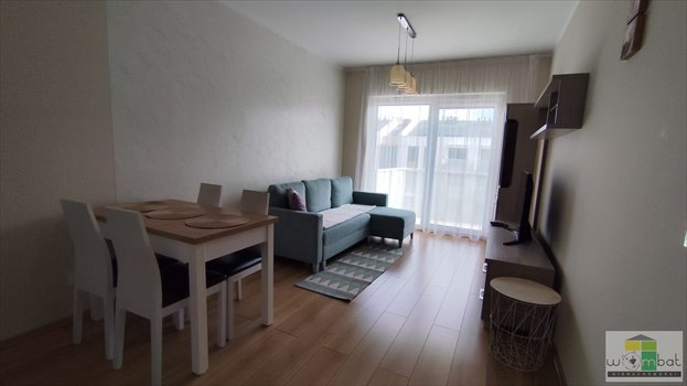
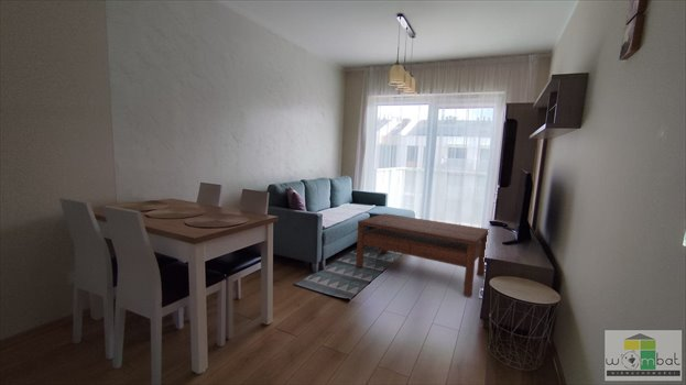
+ coffee table [355,212,490,298]
